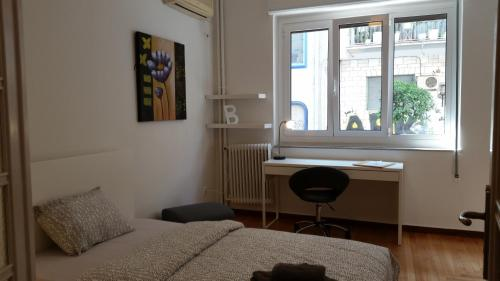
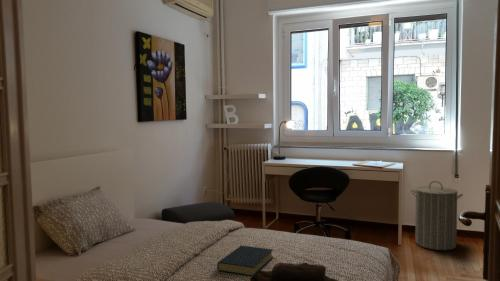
+ hardback book [216,245,274,277]
+ laundry hamper [410,180,464,251]
